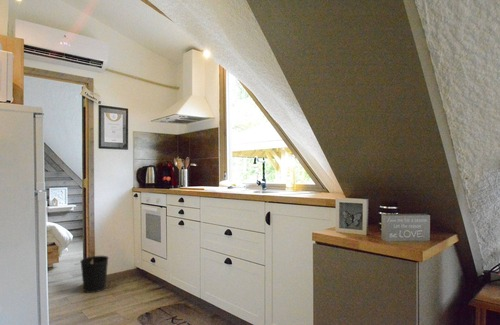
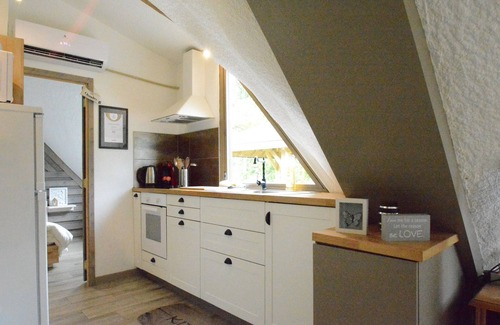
- wastebasket [79,255,110,294]
